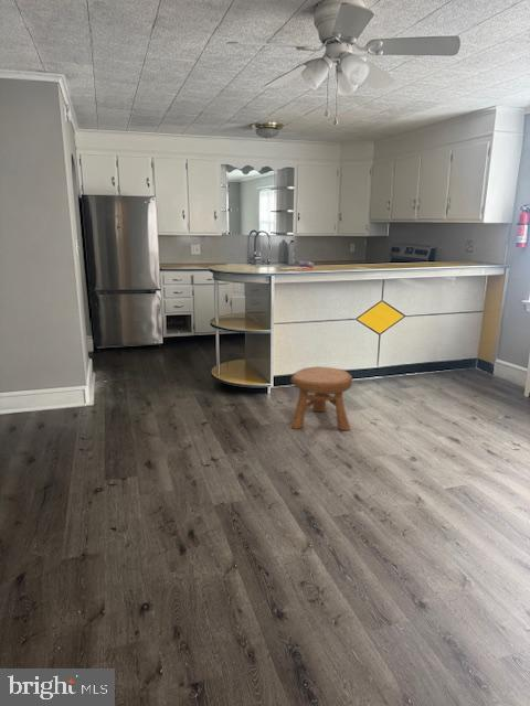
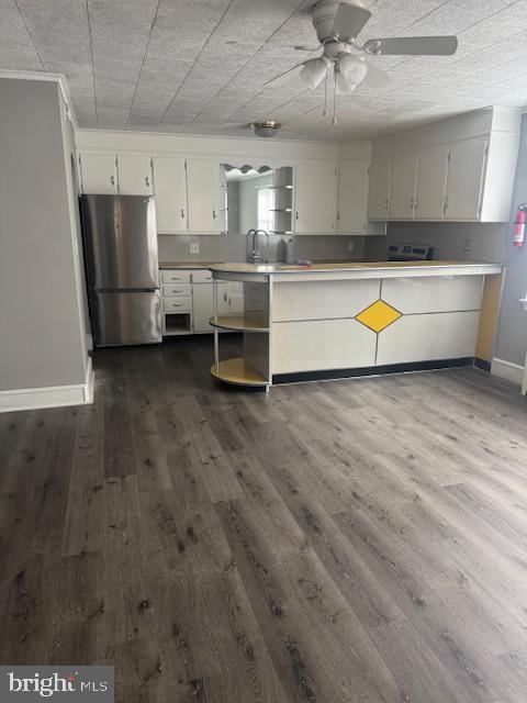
- stool [289,365,353,431]
